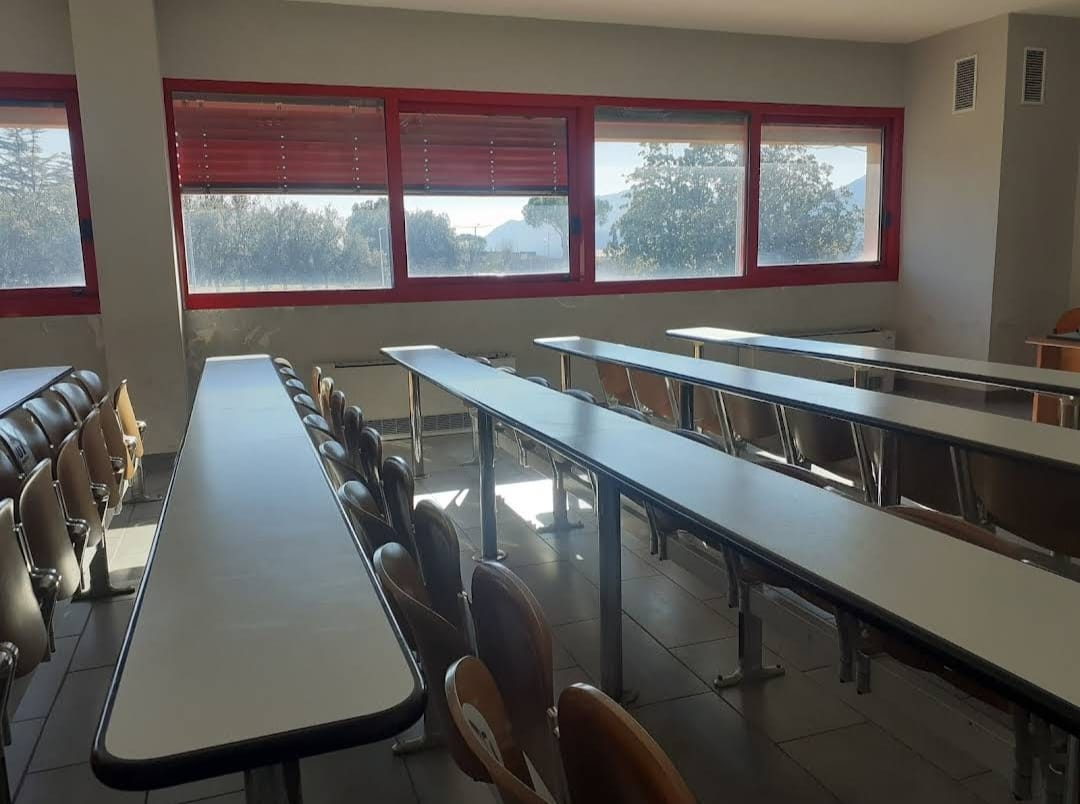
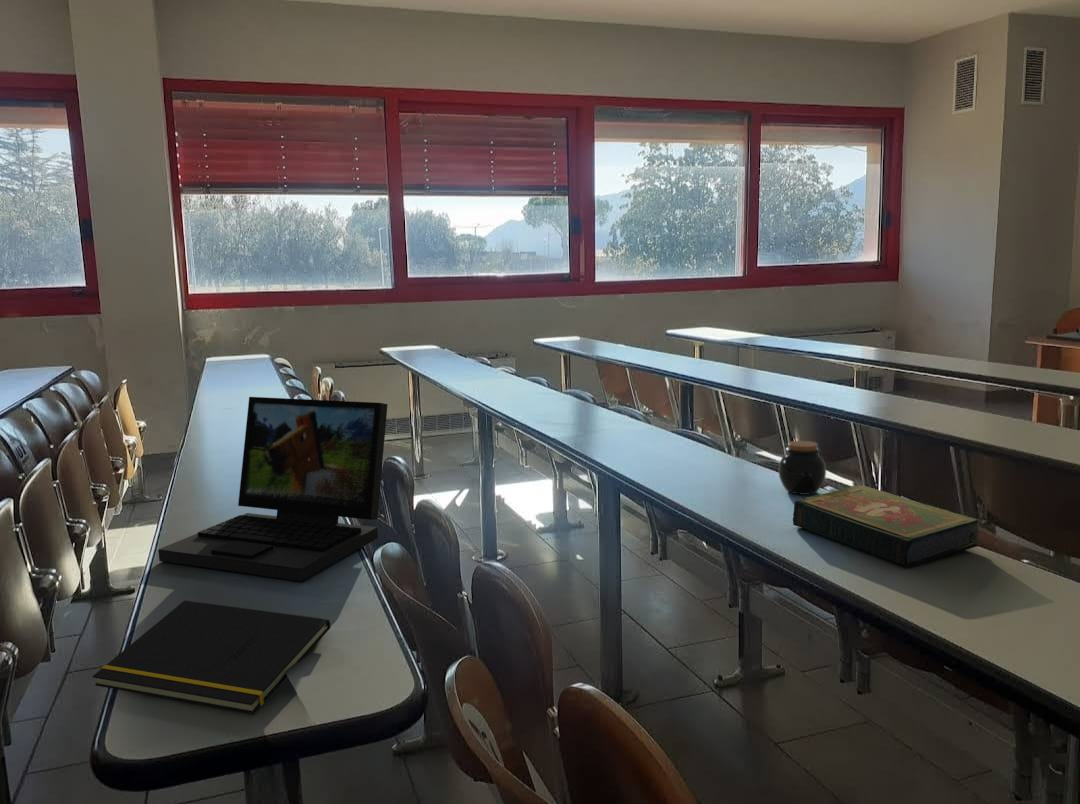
+ book [792,483,981,568]
+ laptop [157,396,389,582]
+ jar [778,440,827,496]
+ notepad [91,600,331,715]
